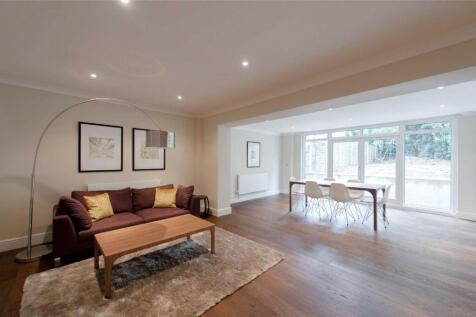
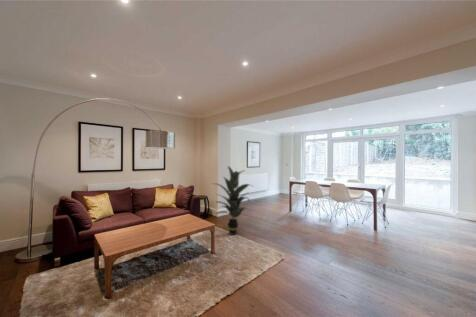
+ indoor plant [212,165,253,236]
